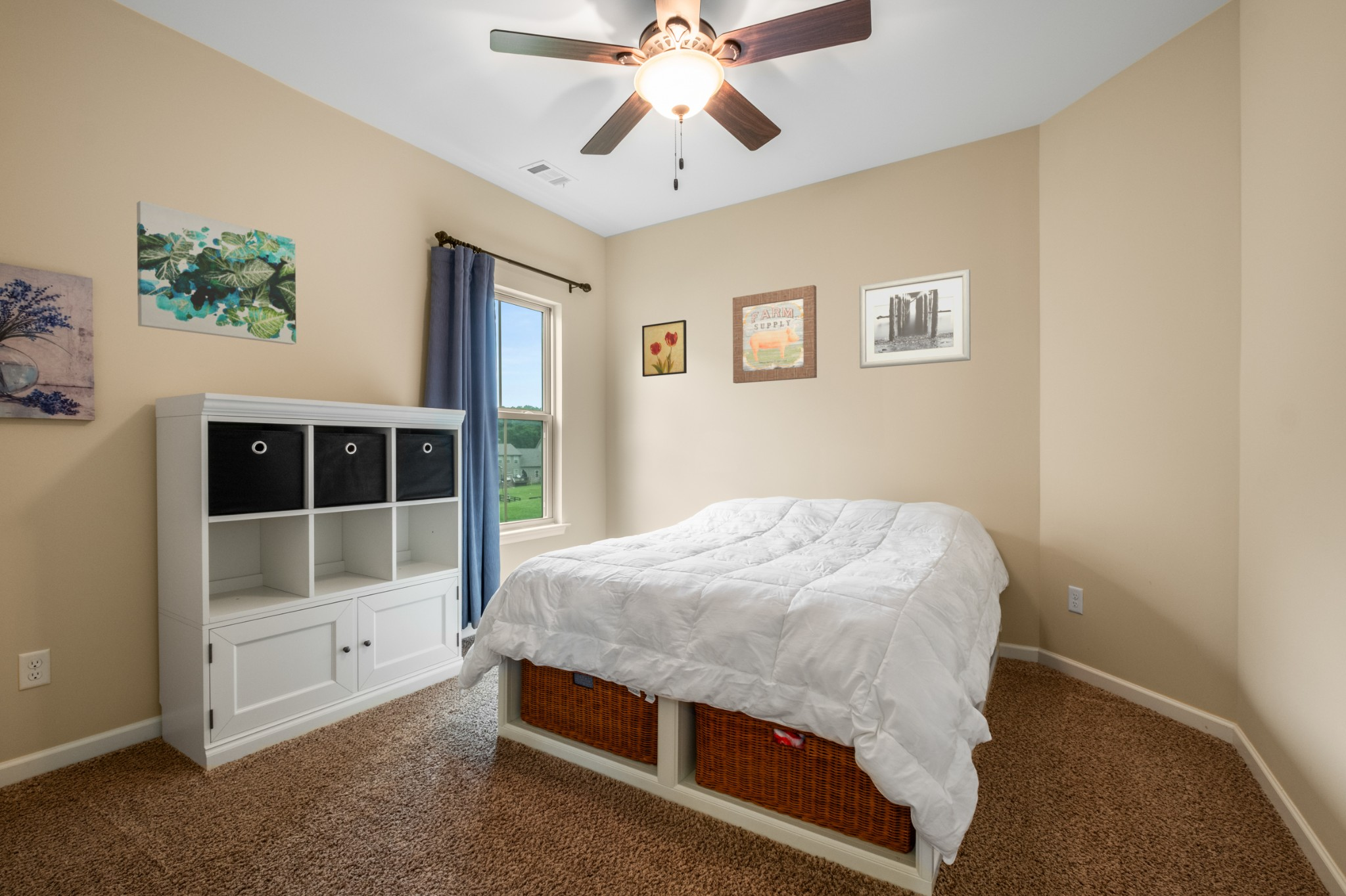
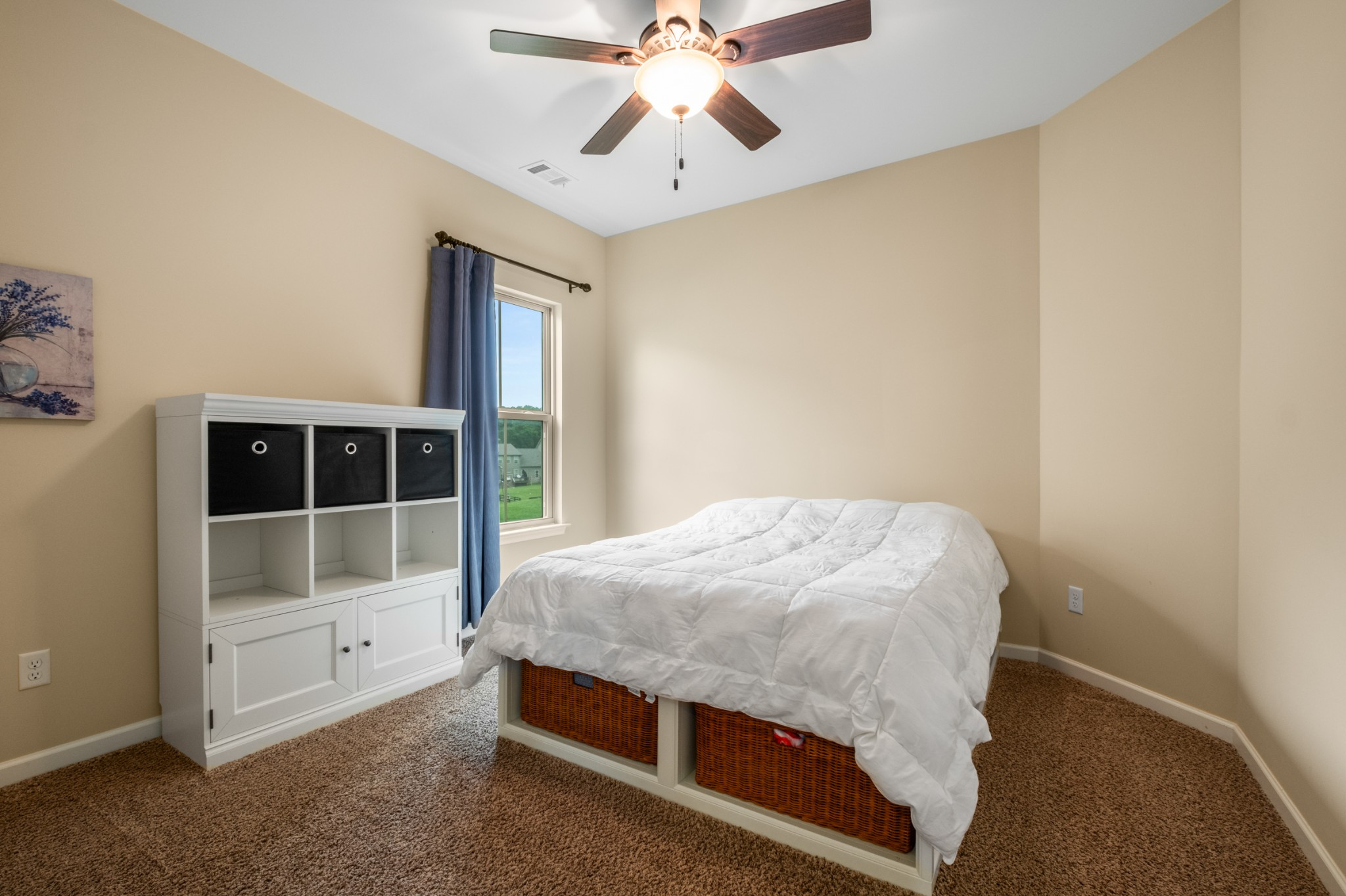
- wall art [732,284,818,384]
- wall art [641,319,687,378]
- wall art [859,269,971,369]
- wall art [136,200,297,346]
